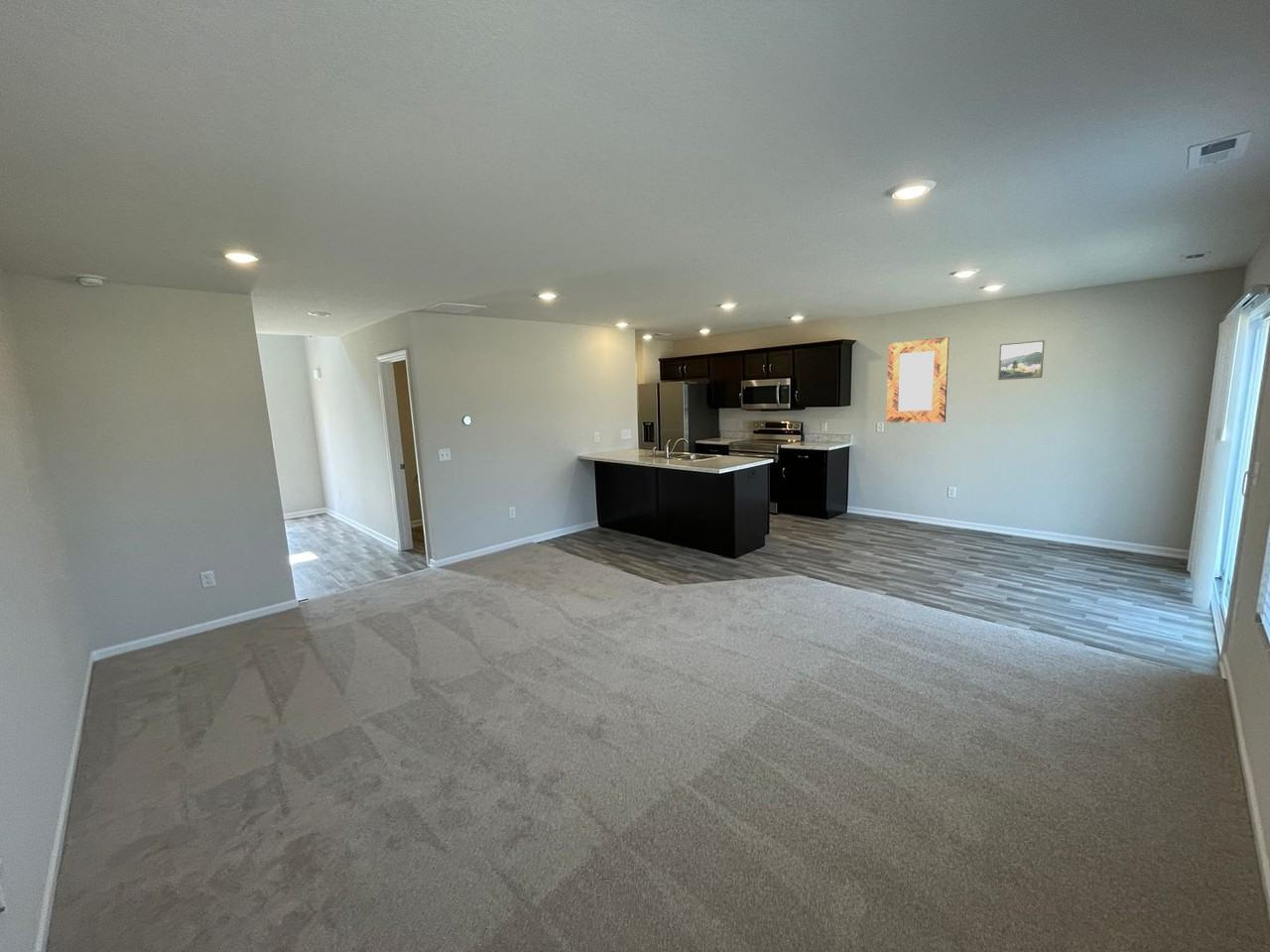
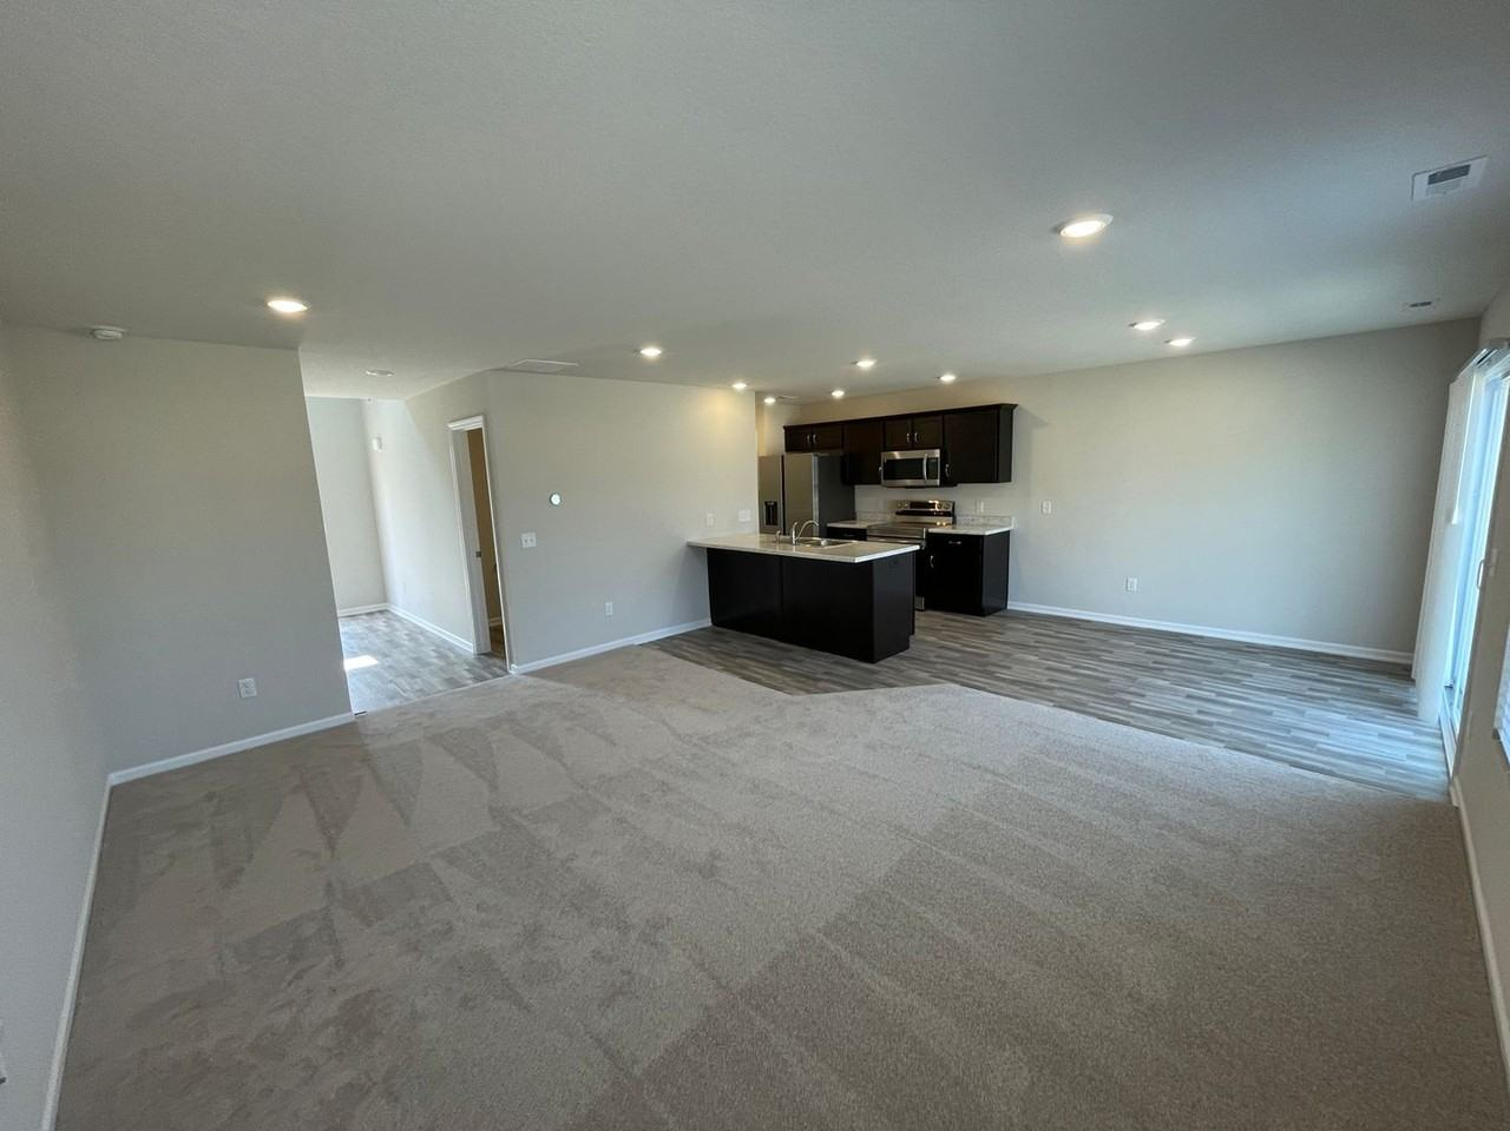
- home mirror [885,336,950,423]
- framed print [997,339,1046,381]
